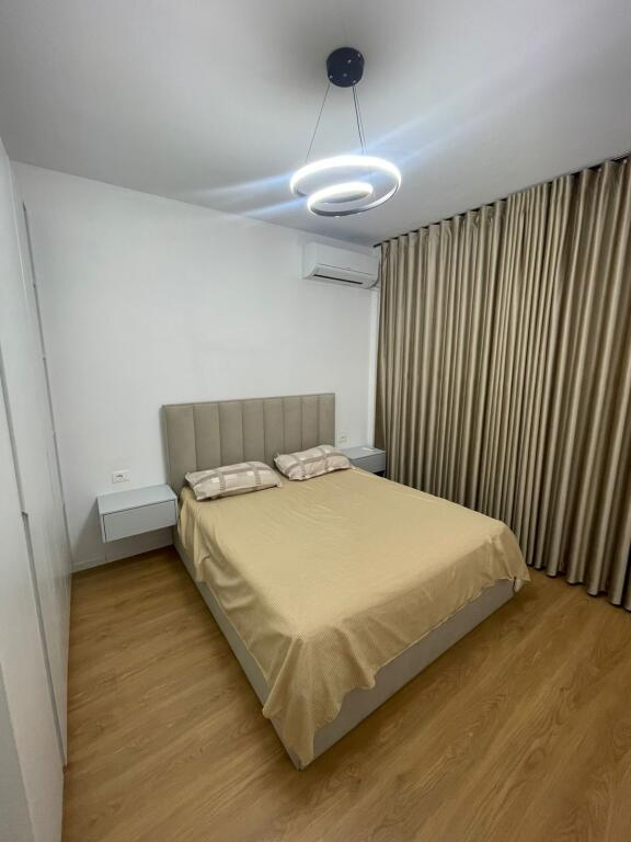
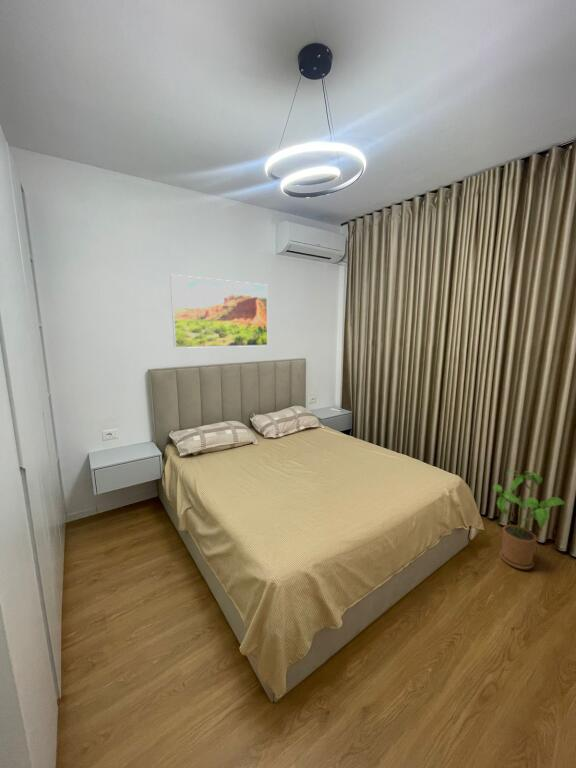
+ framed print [169,274,269,349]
+ house plant [492,469,568,570]
